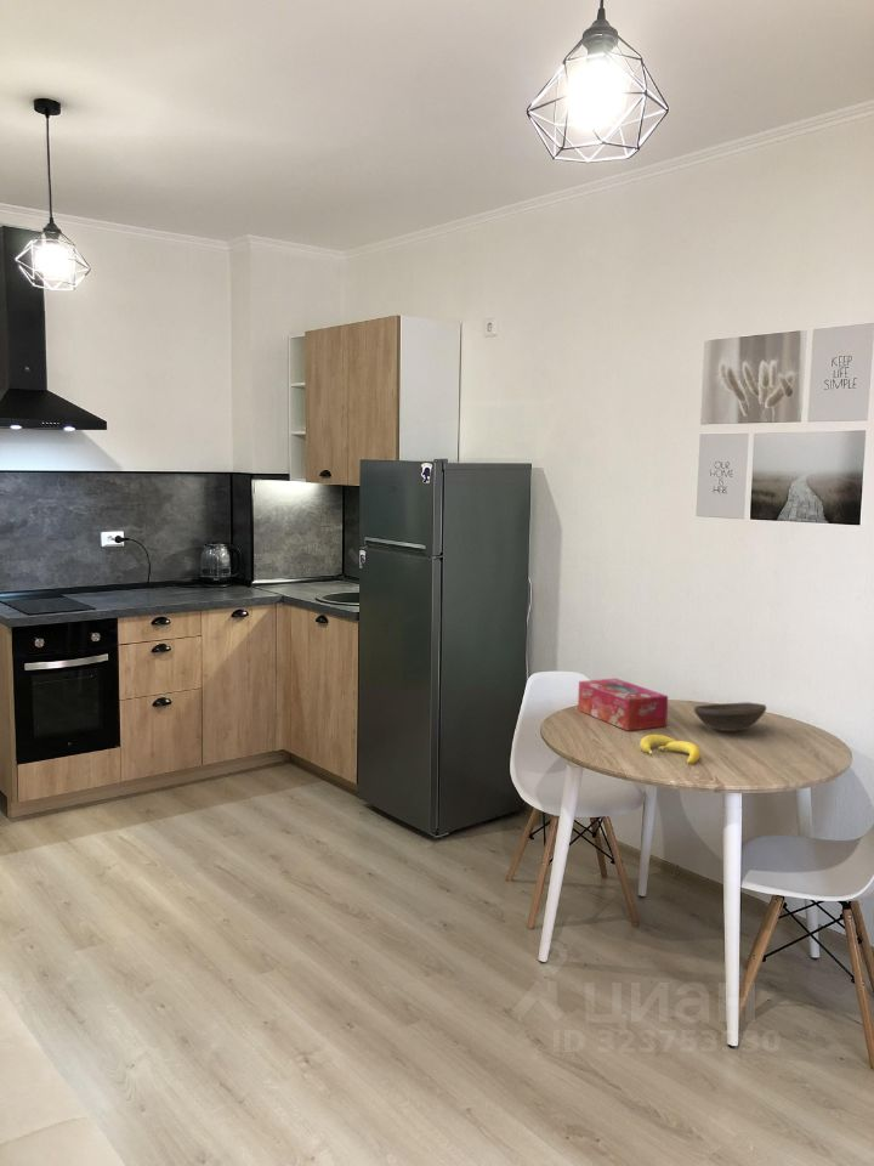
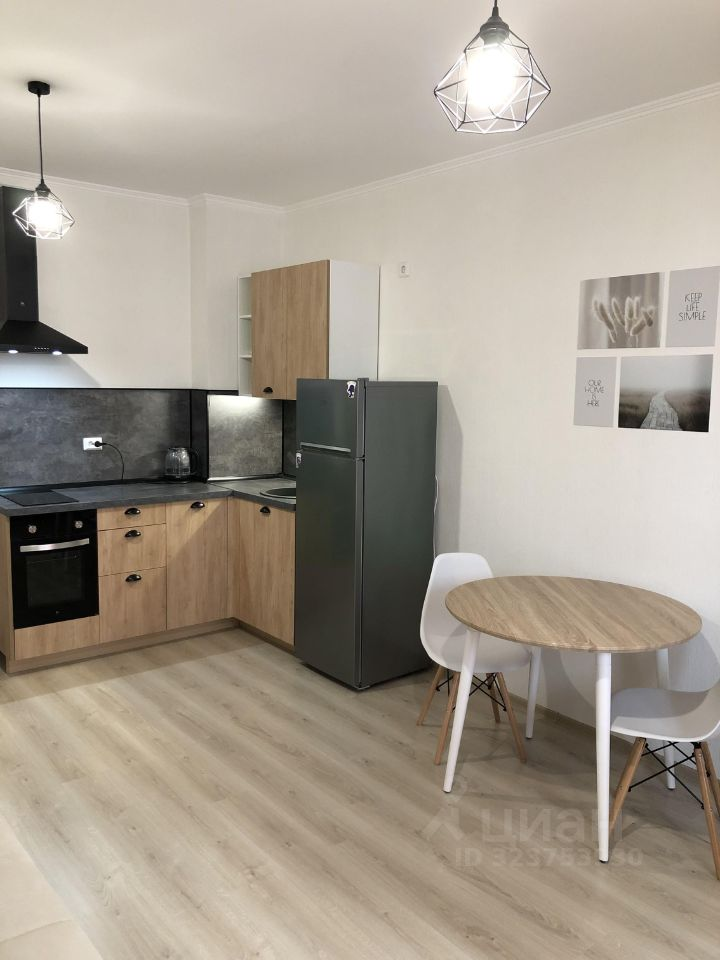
- tissue box [577,677,669,732]
- banana [639,734,702,764]
- bowl [693,701,767,732]
